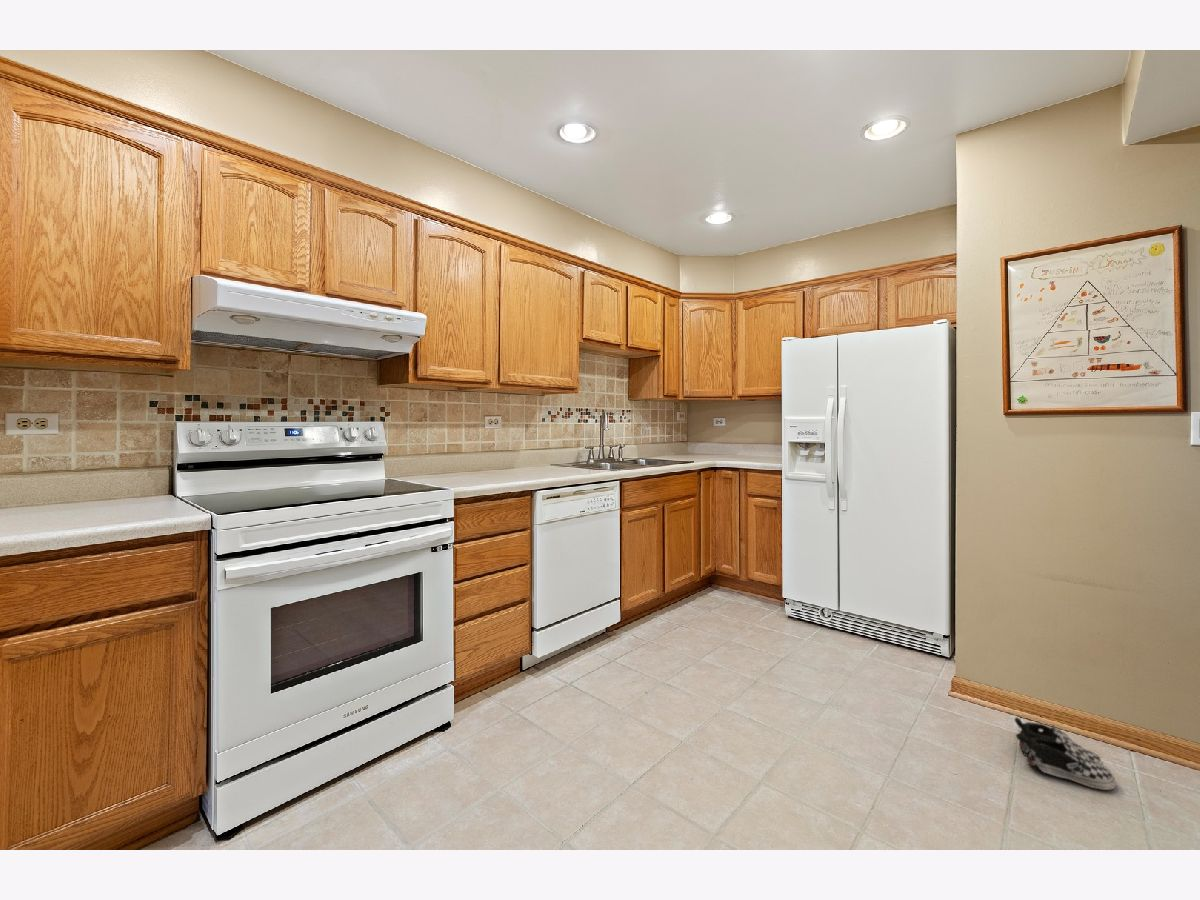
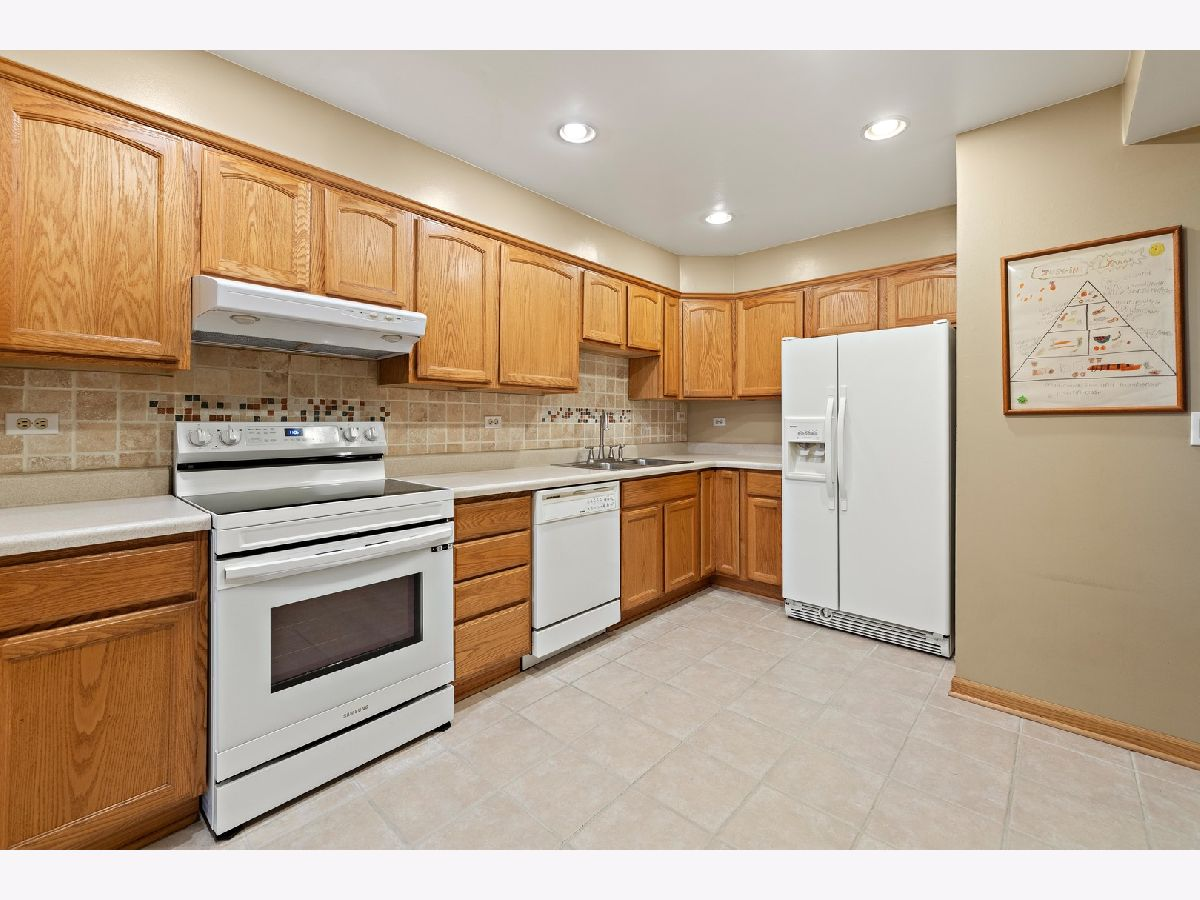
- shoe [1013,716,1116,791]
